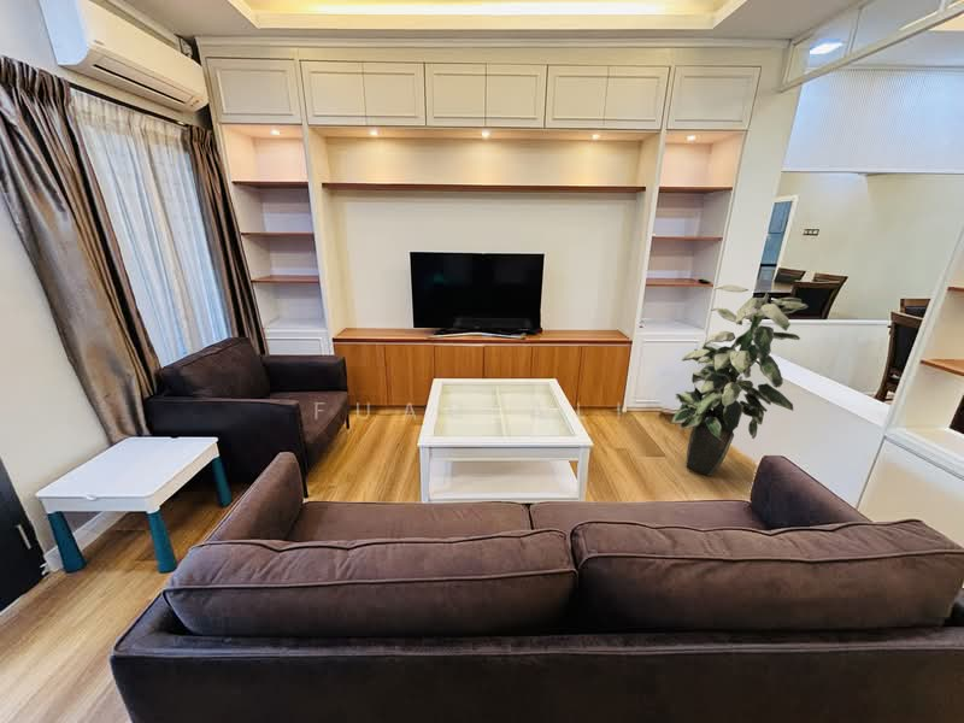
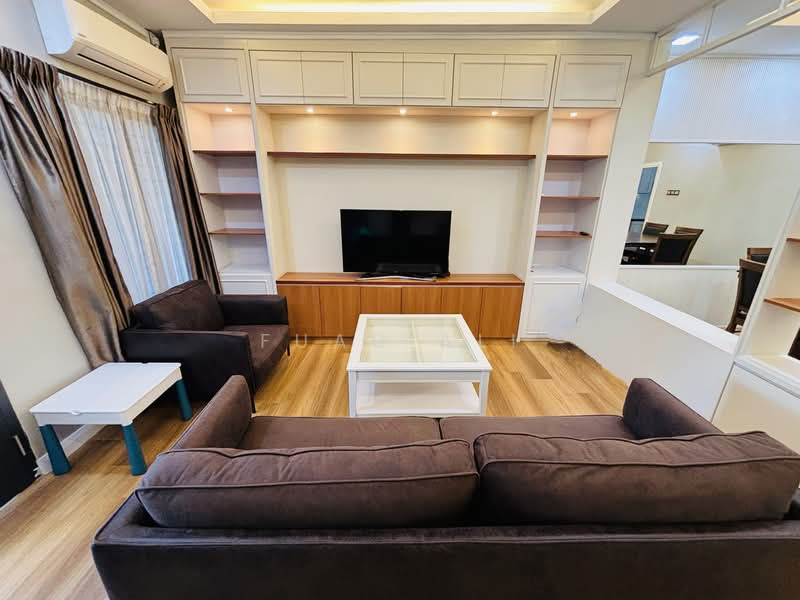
- indoor plant [670,284,810,477]
